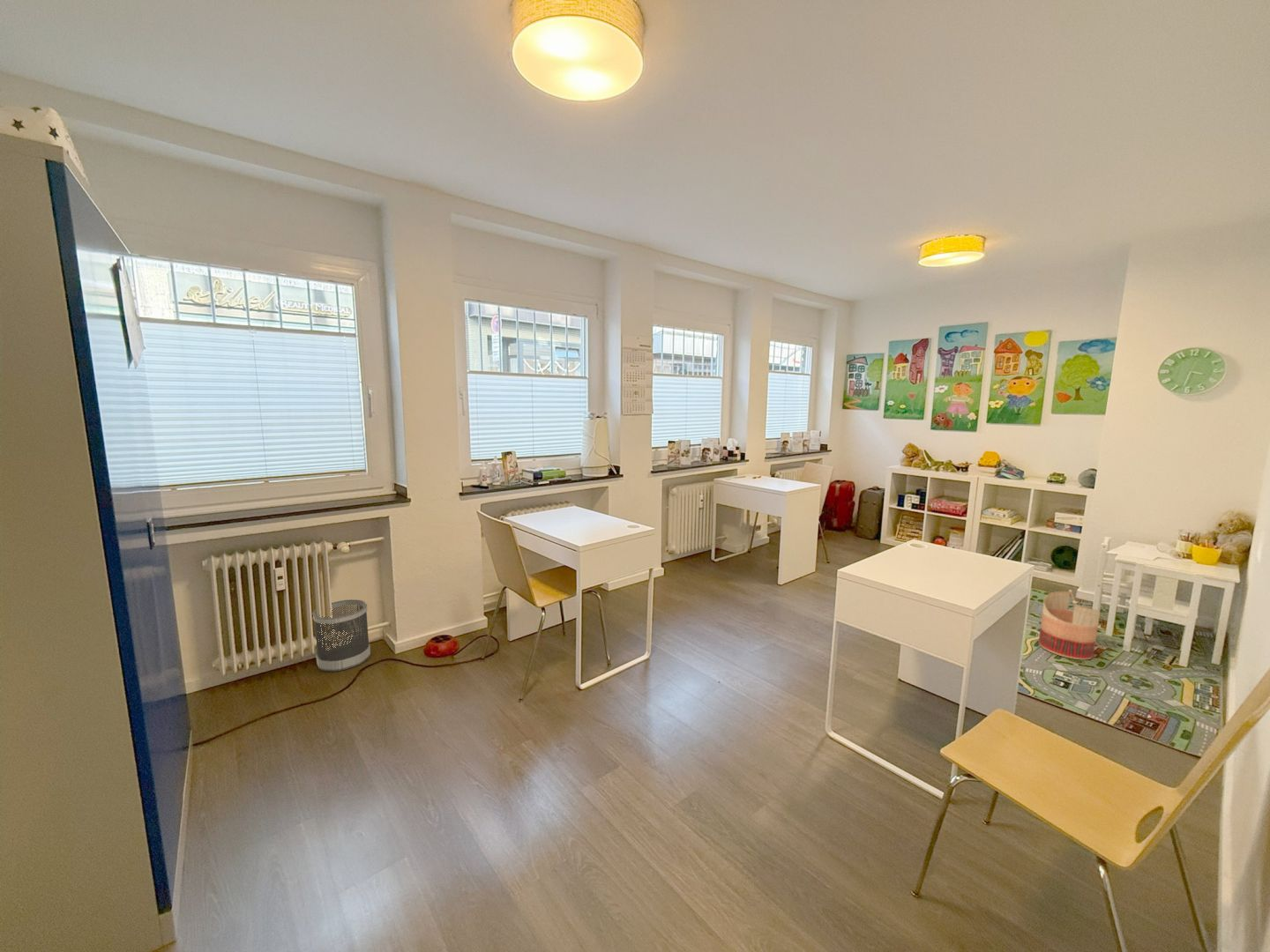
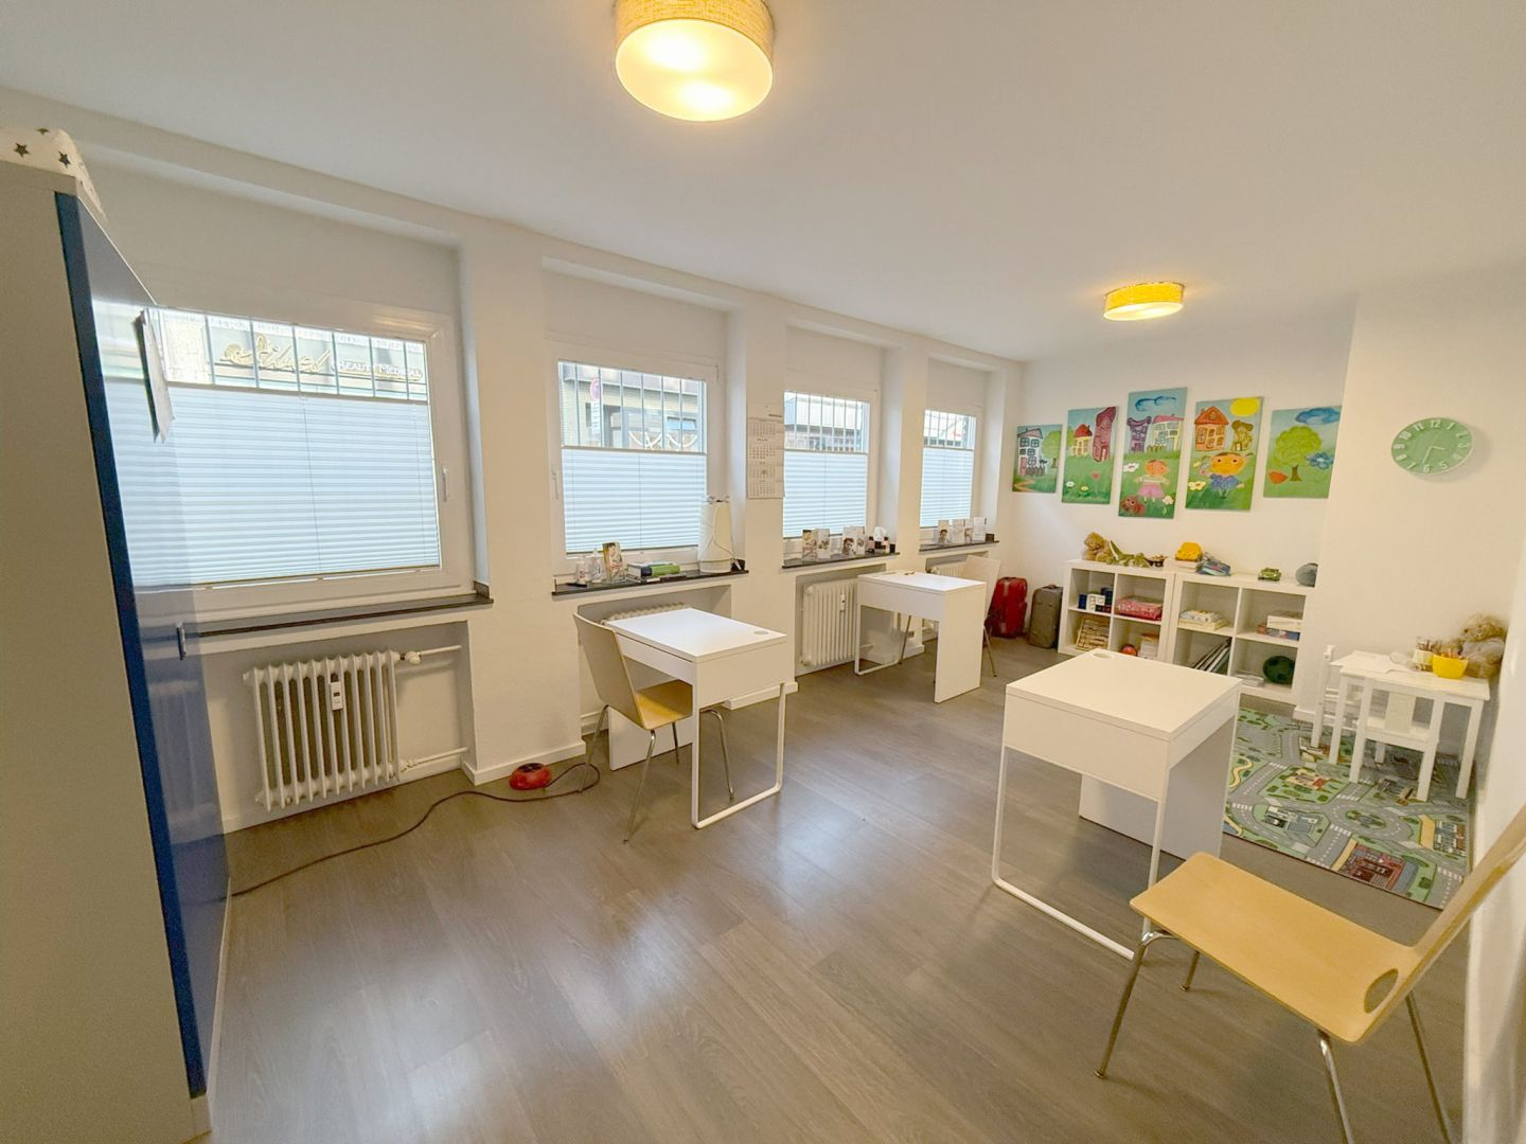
- basket [1038,589,1101,660]
- wastebasket [311,599,371,673]
